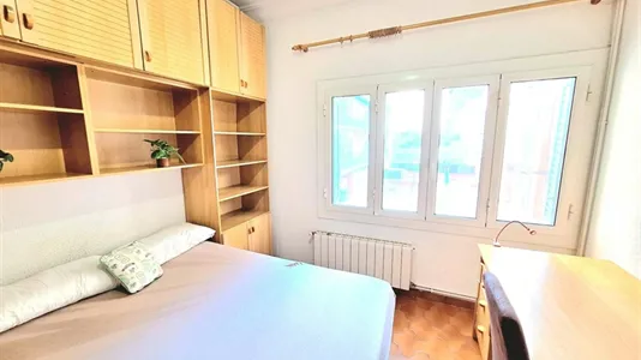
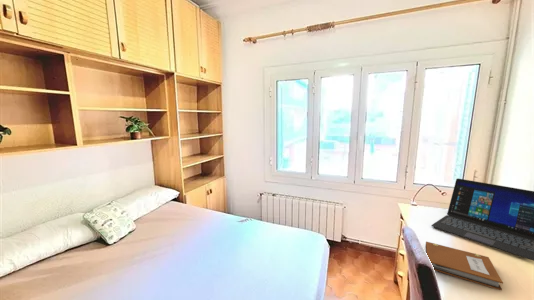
+ laptop [431,178,534,262]
+ notebook [425,241,504,291]
